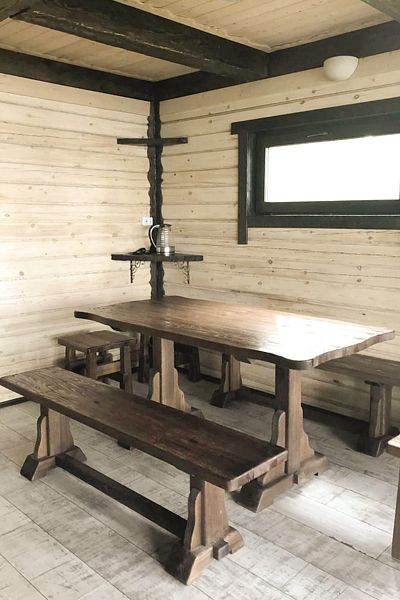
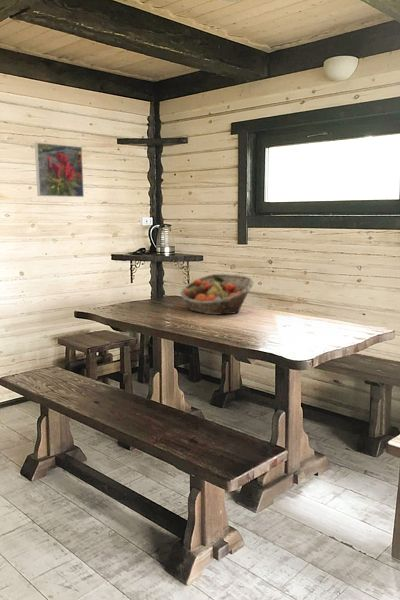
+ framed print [34,141,85,198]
+ fruit basket [179,273,255,316]
